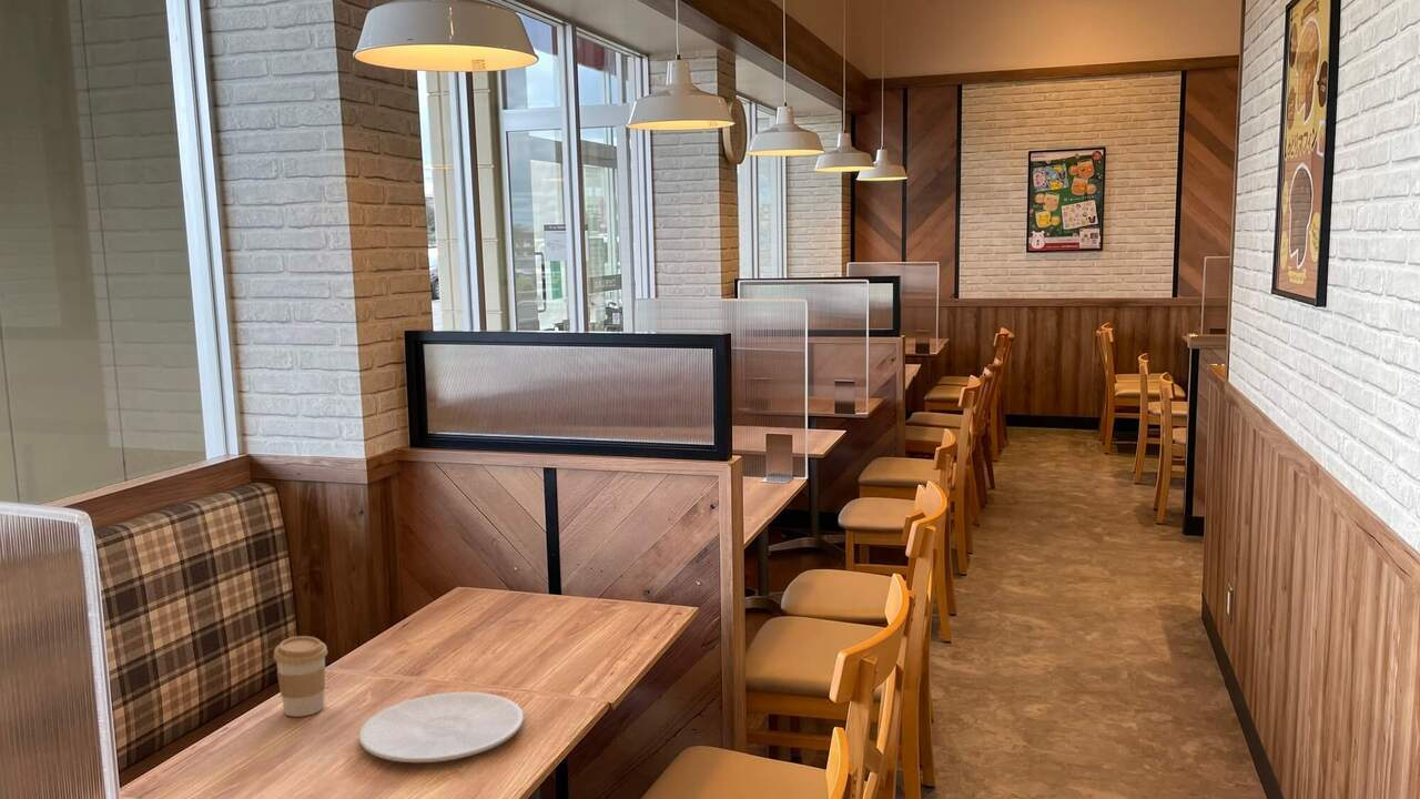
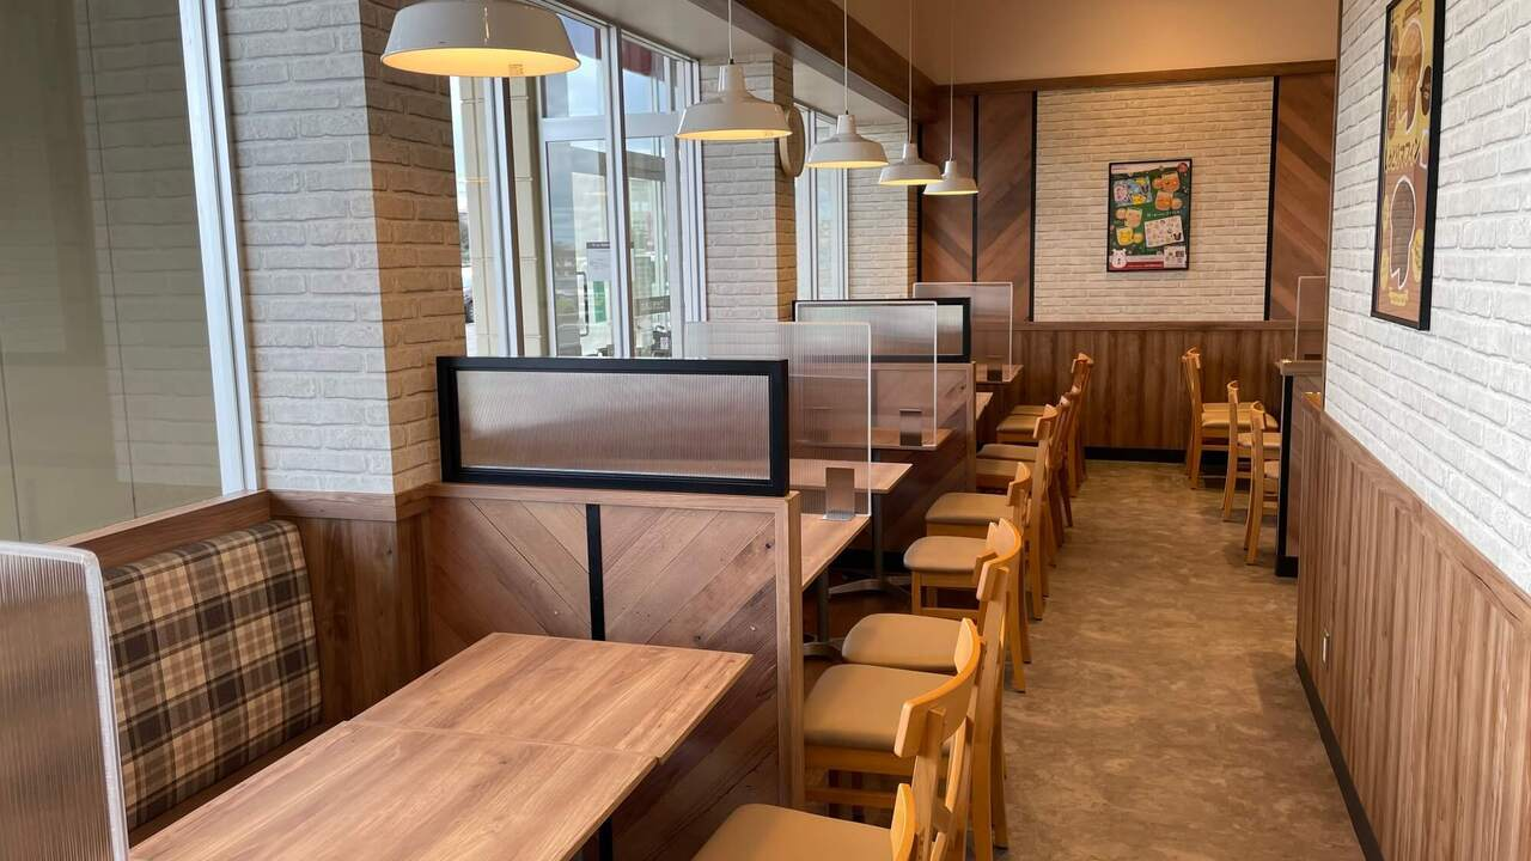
- coffee cup [273,635,328,718]
- plate [358,691,525,763]
